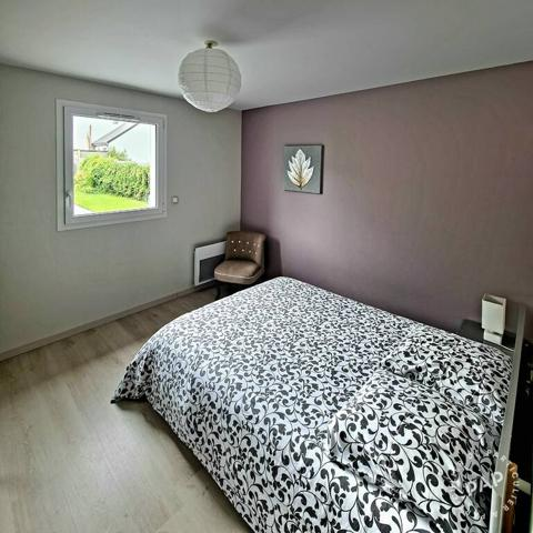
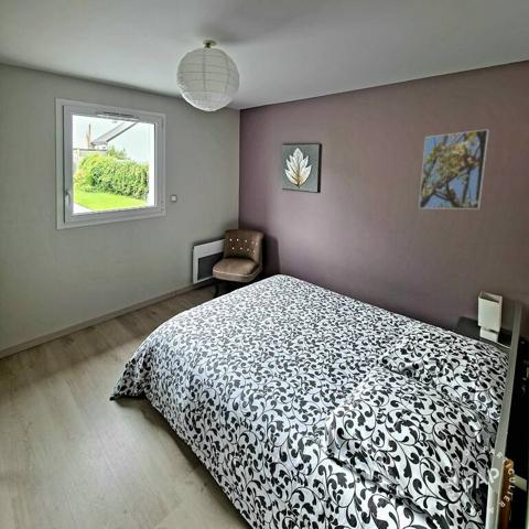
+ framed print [418,128,490,210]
